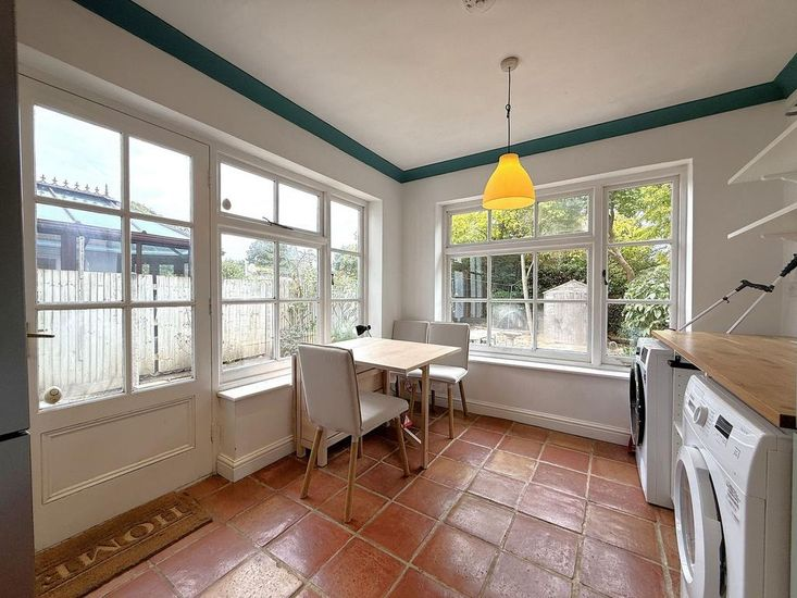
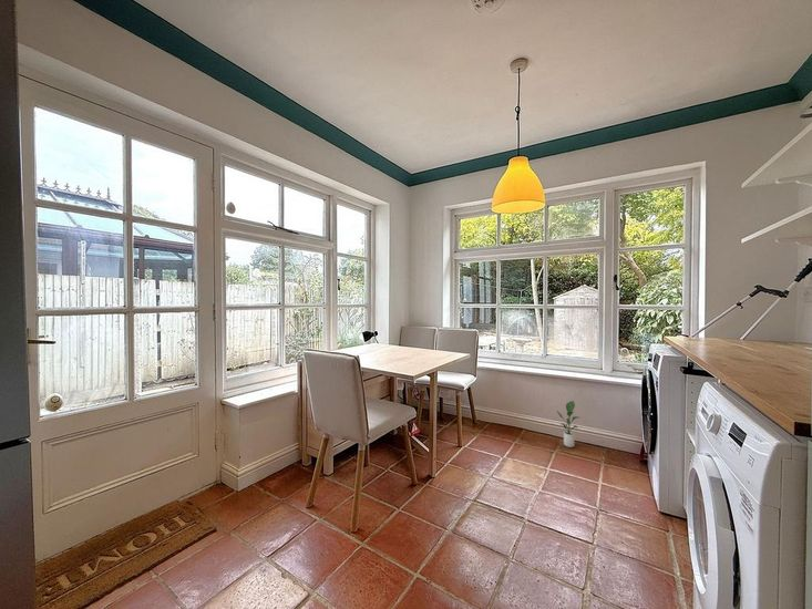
+ potted plant [556,400,579,448]
